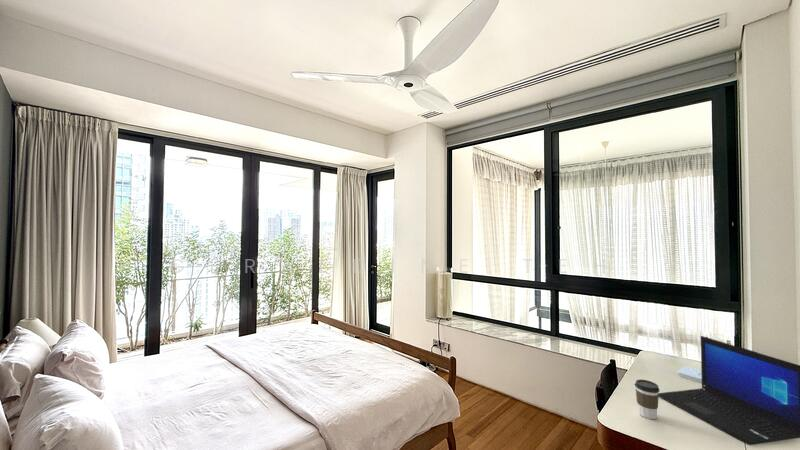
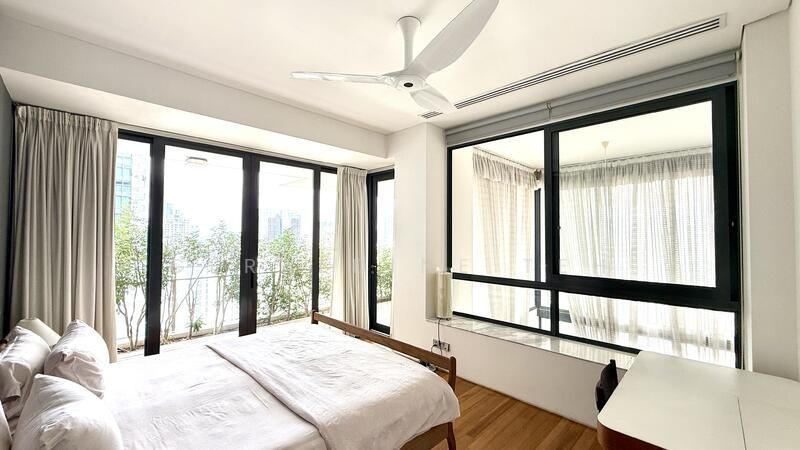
- laptop [659,335,800,446]
- notepad [676,365,702,383]
- coffee cup [634,378,661,420]
